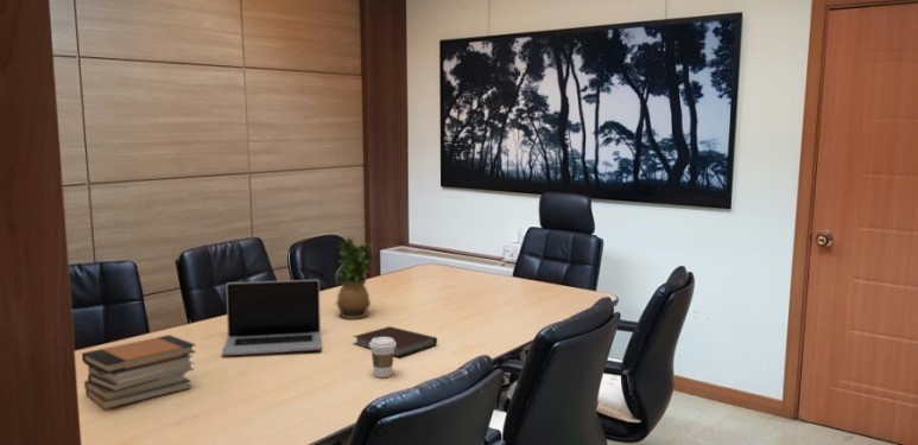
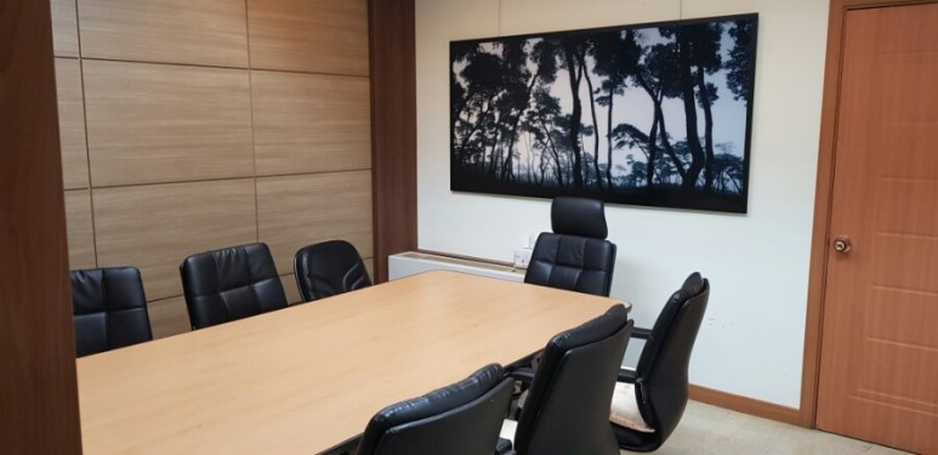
- coffee cup [369,337,395,379]
- notebook [352,325,438,358]
- potted plant [334,236,376,320]
- laptop [221,279,323,356]
- book stack [81,333,197,411]
